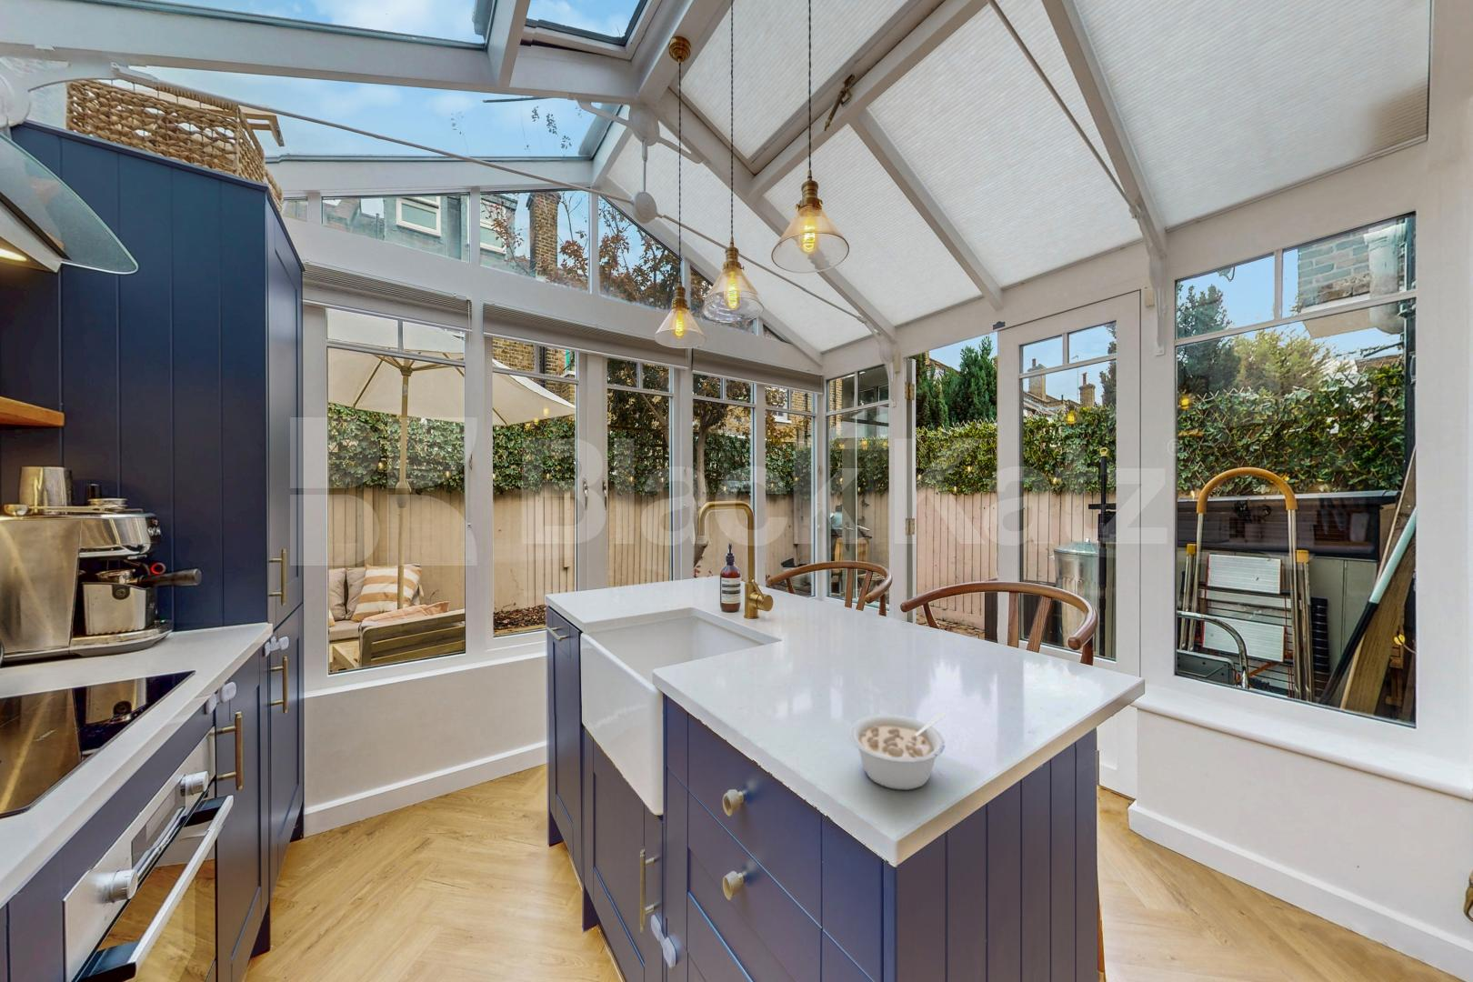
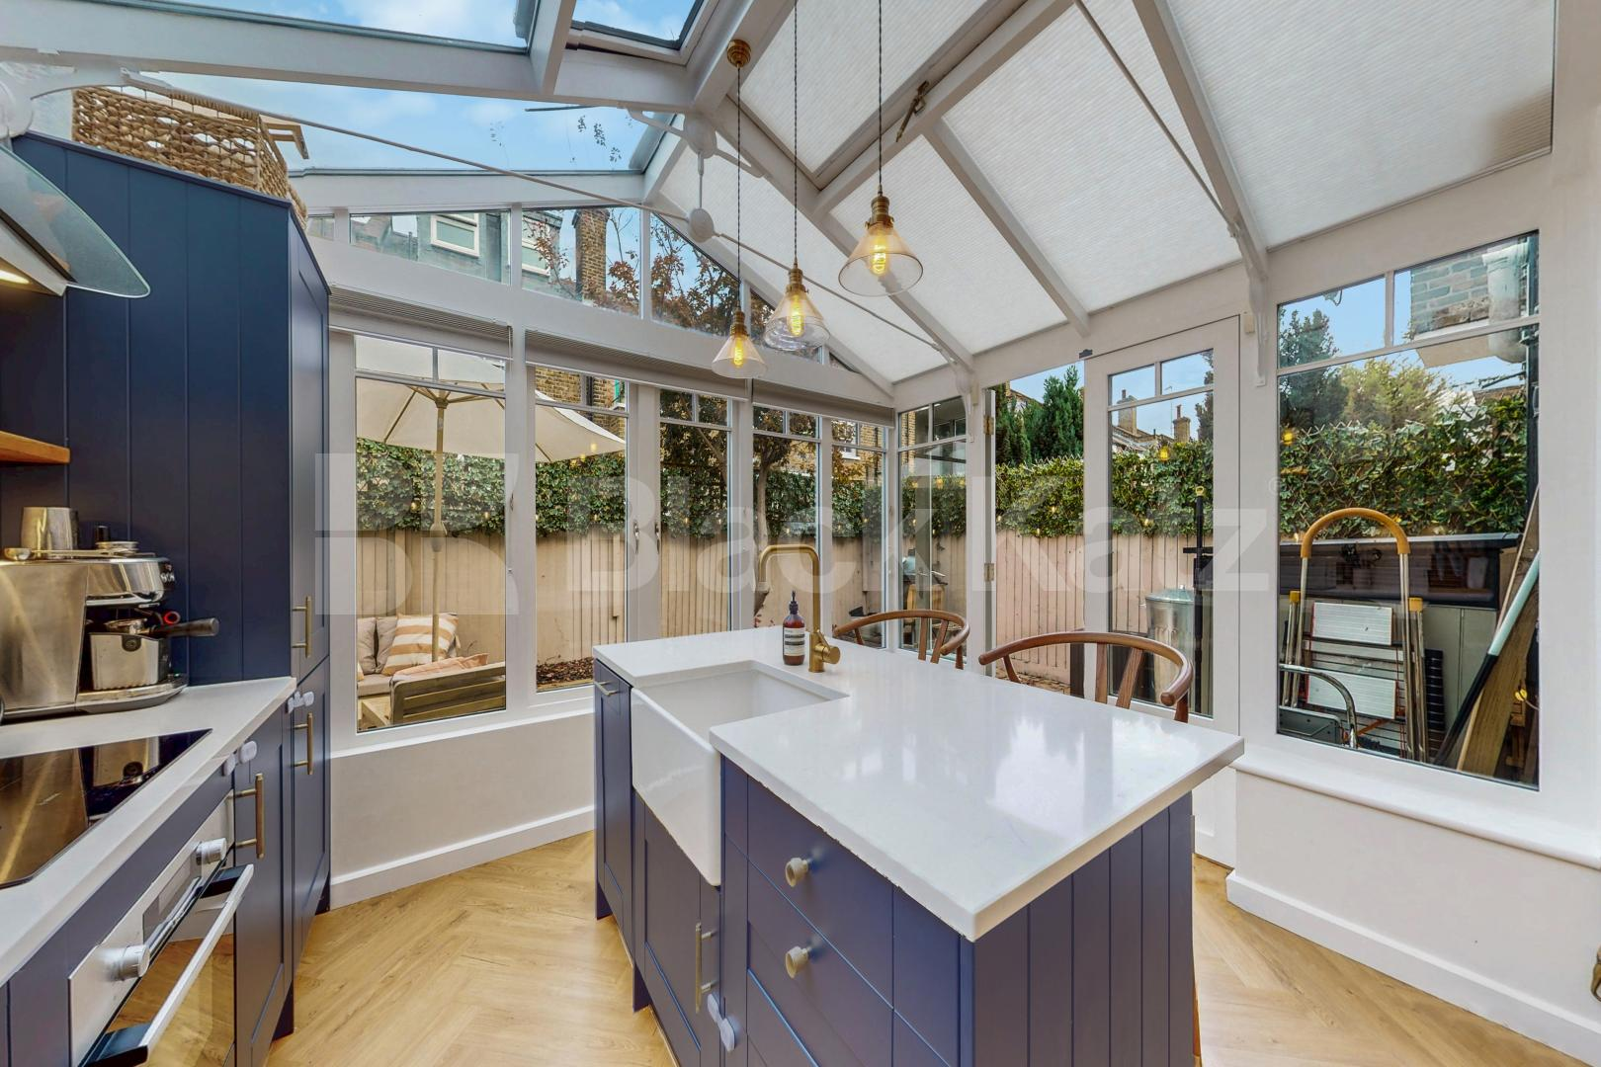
- legume [848,712,947,790]
